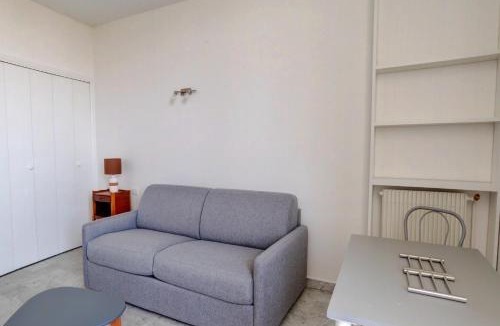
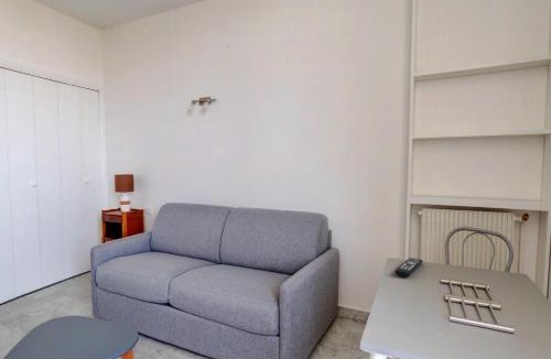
+ remote control [393,257,424,278]
